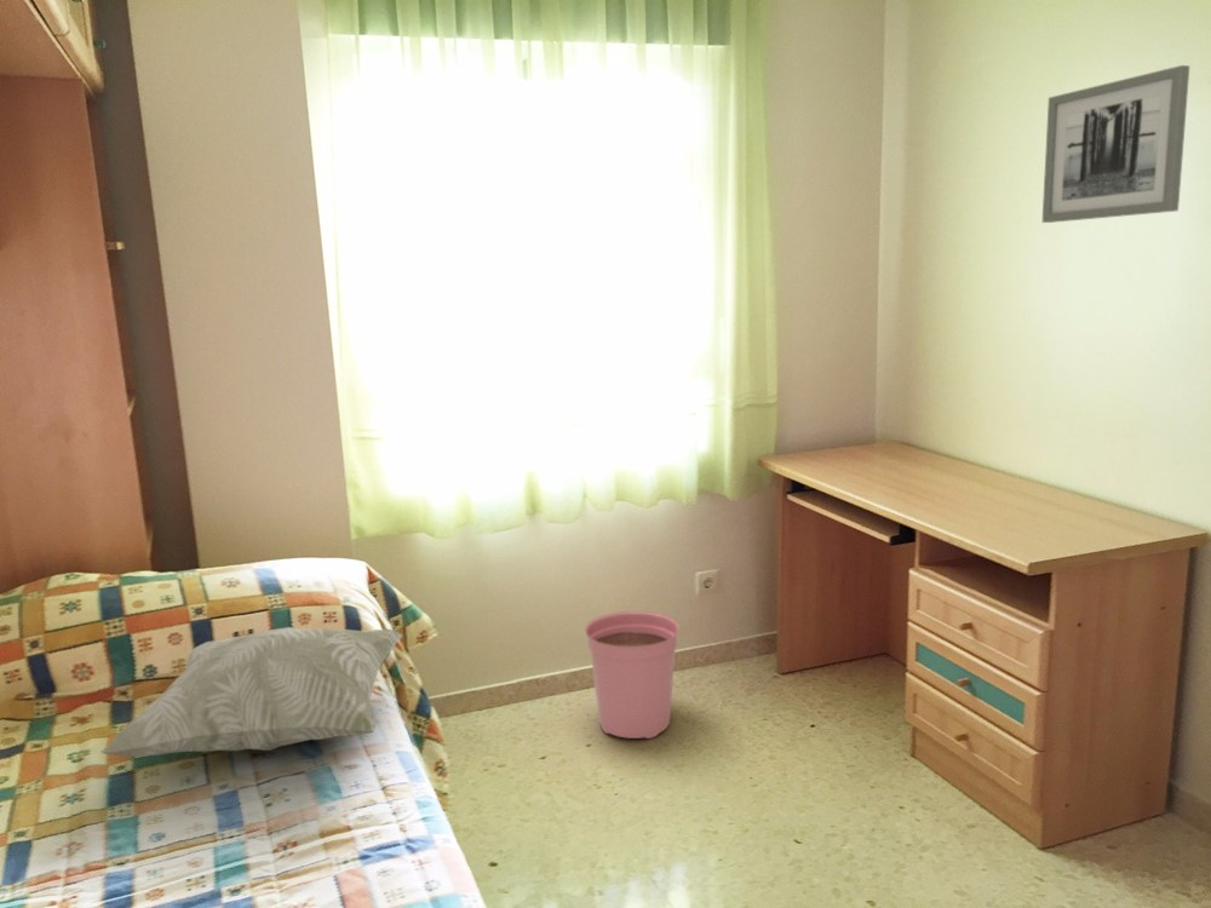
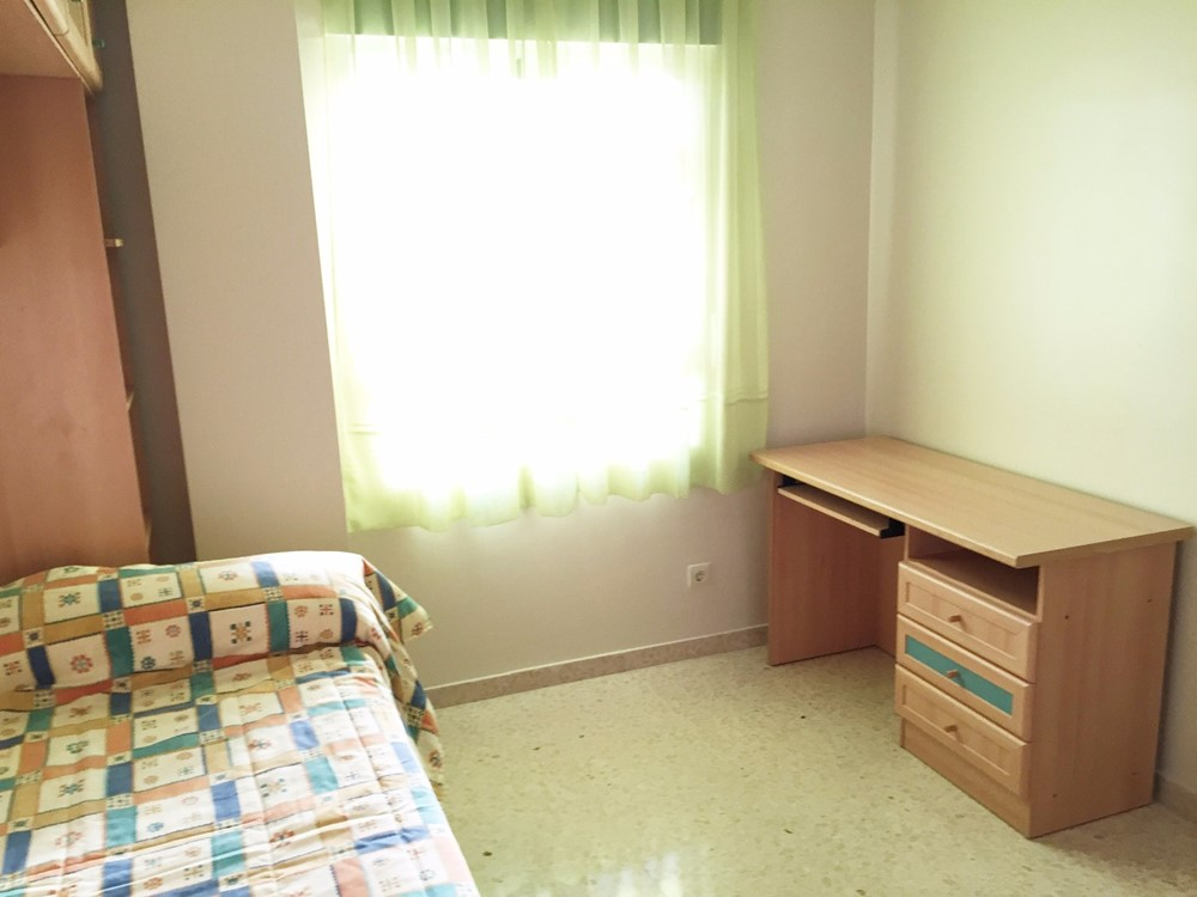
- plant pot [584,610,681,740]
- wall art [1041,64,1190,224]
- decorative pillow [99,626,403,758]
